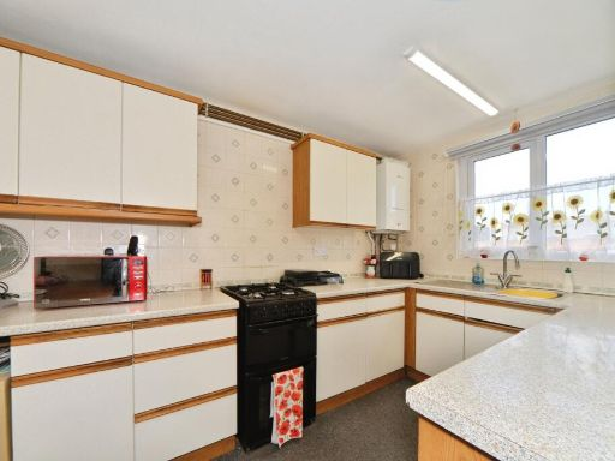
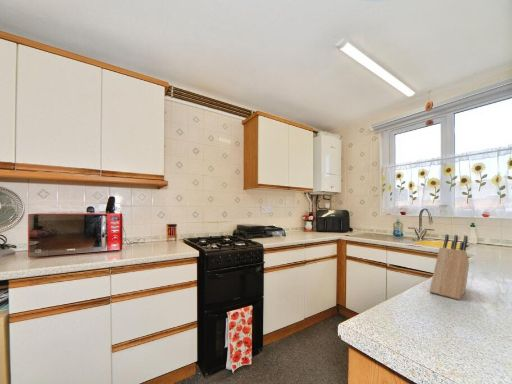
+ knife block [429,233,470,301]
